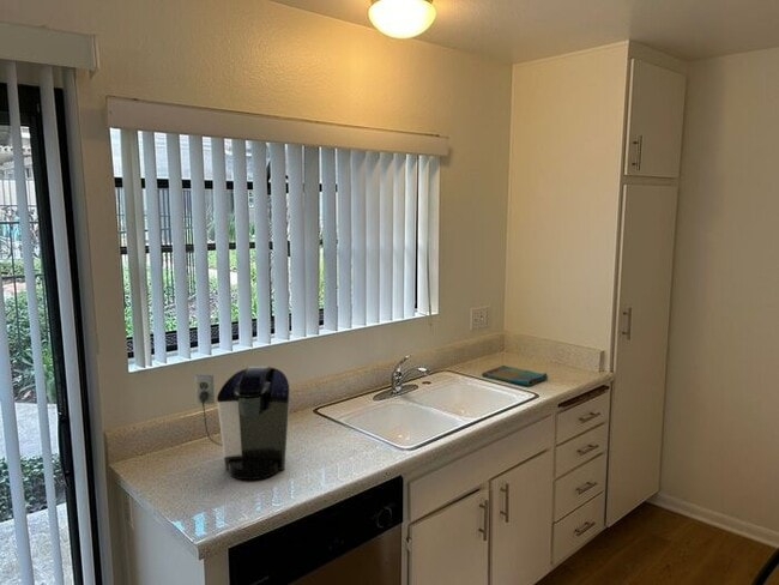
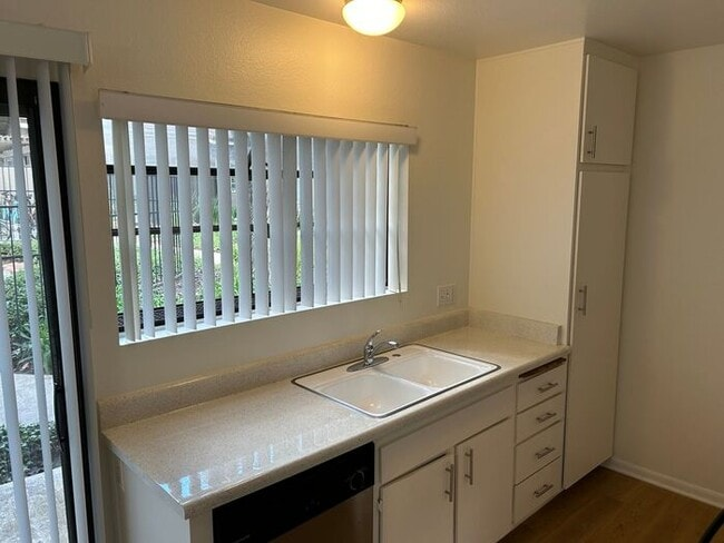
- coffee maker [194,364,291,481]
- dish towel [481,364,549,387]
